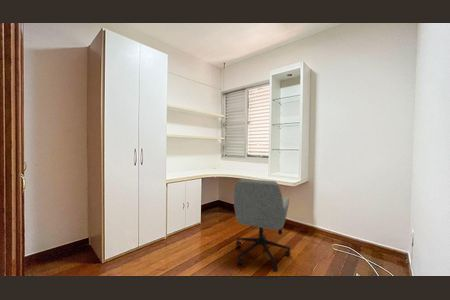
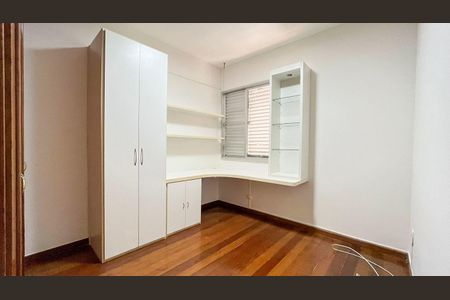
- office chair [233,178,291,273]
